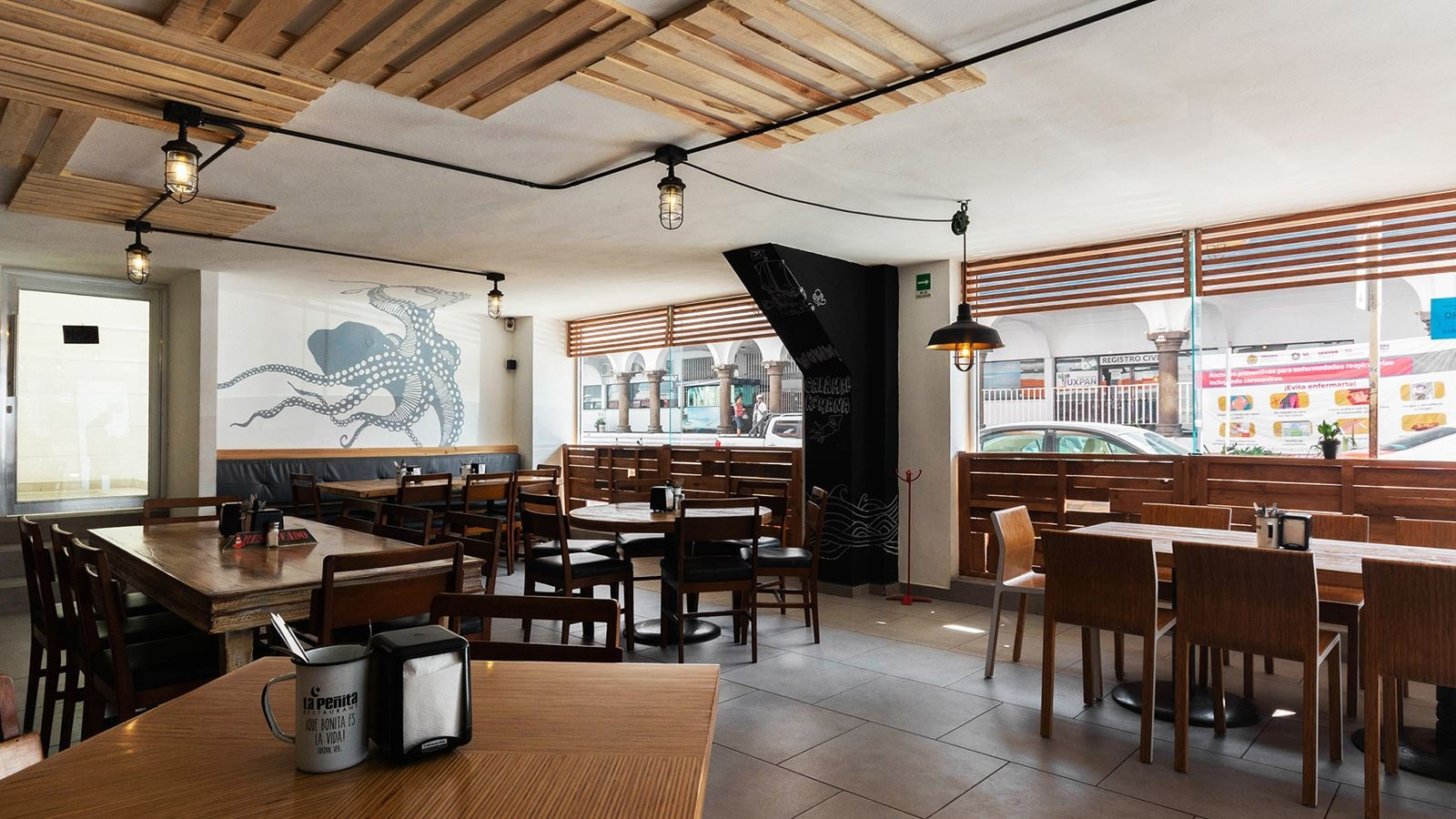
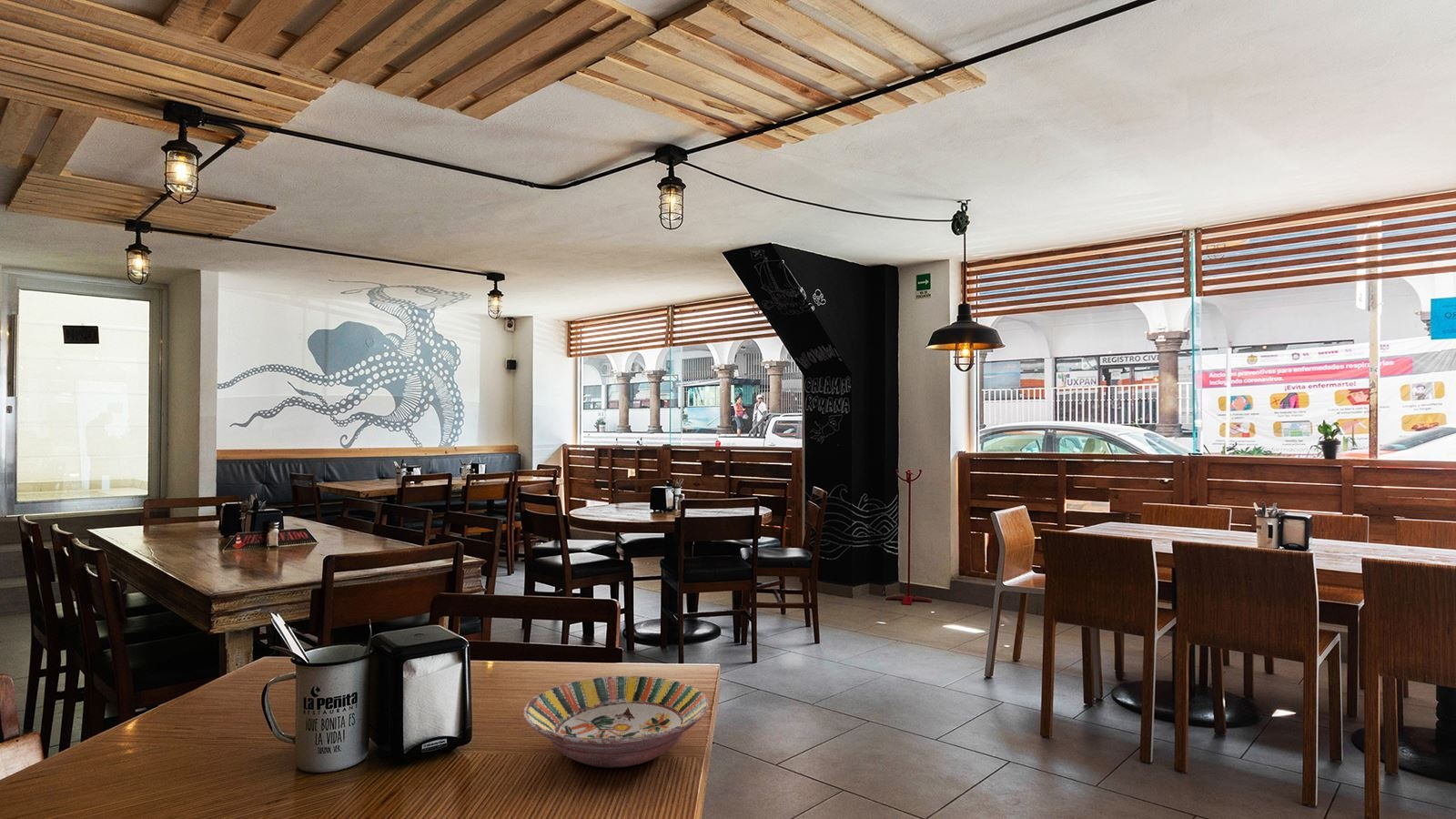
+ serving bowl [523,675,709,769]
